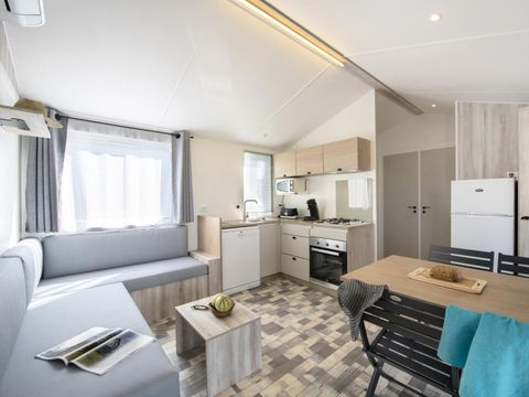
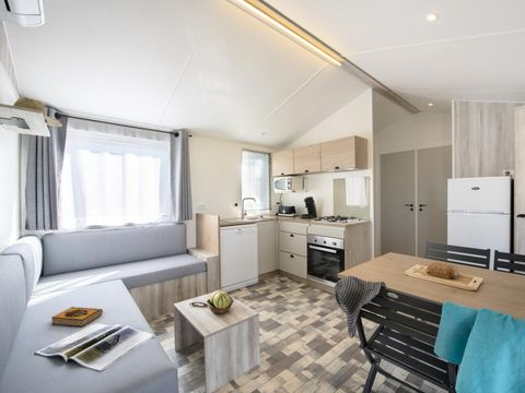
+ hardback book [50,306,104,327]
